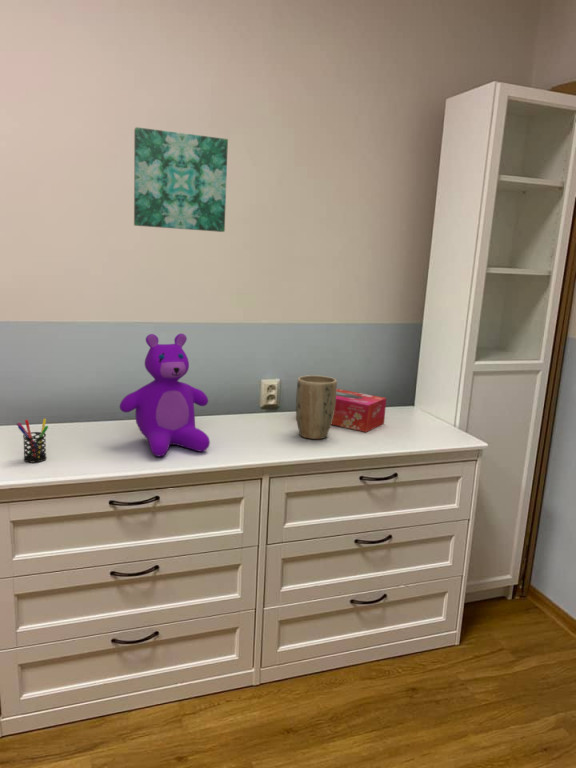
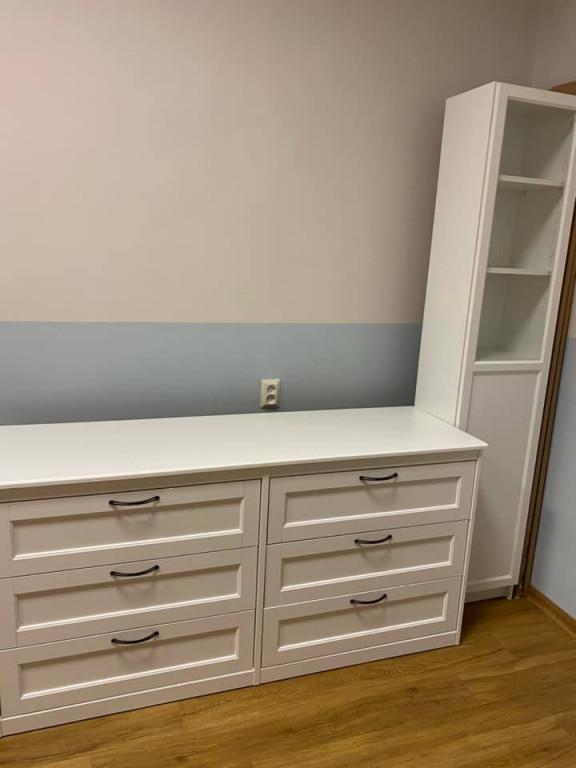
- plant pot [295,374,338,440]
- wall art [133,126,229,233]
- pen holder [16,418,49,463]
- teddy bear [119,333,211,457]
- tissue box [331,388,387,433]
